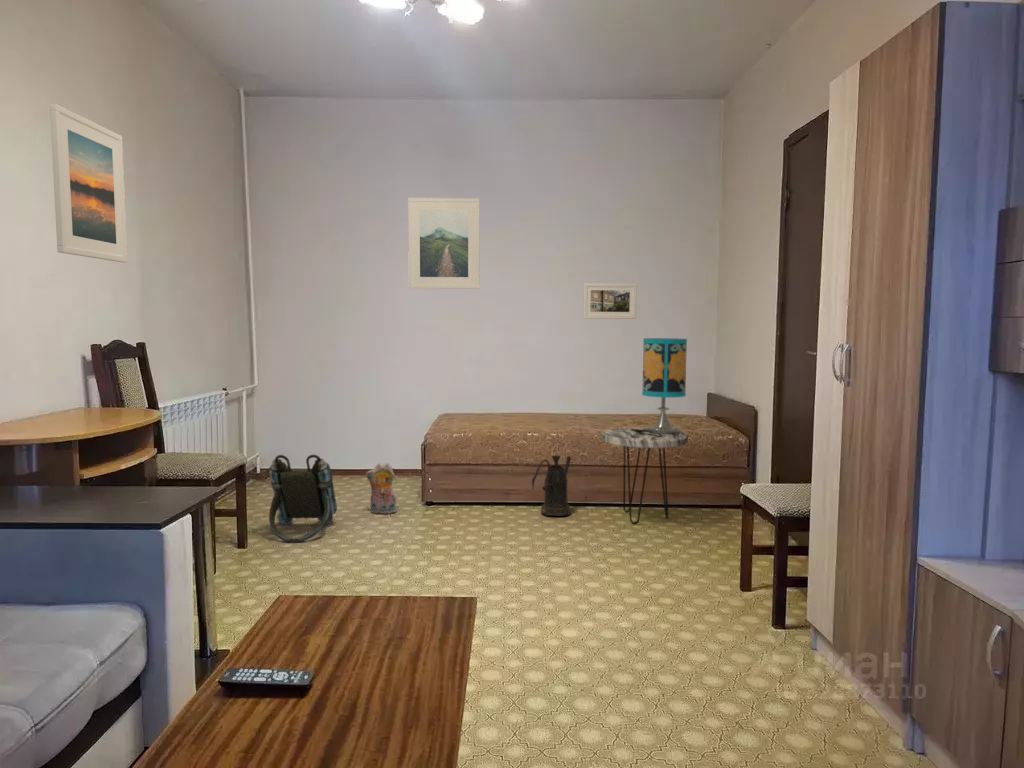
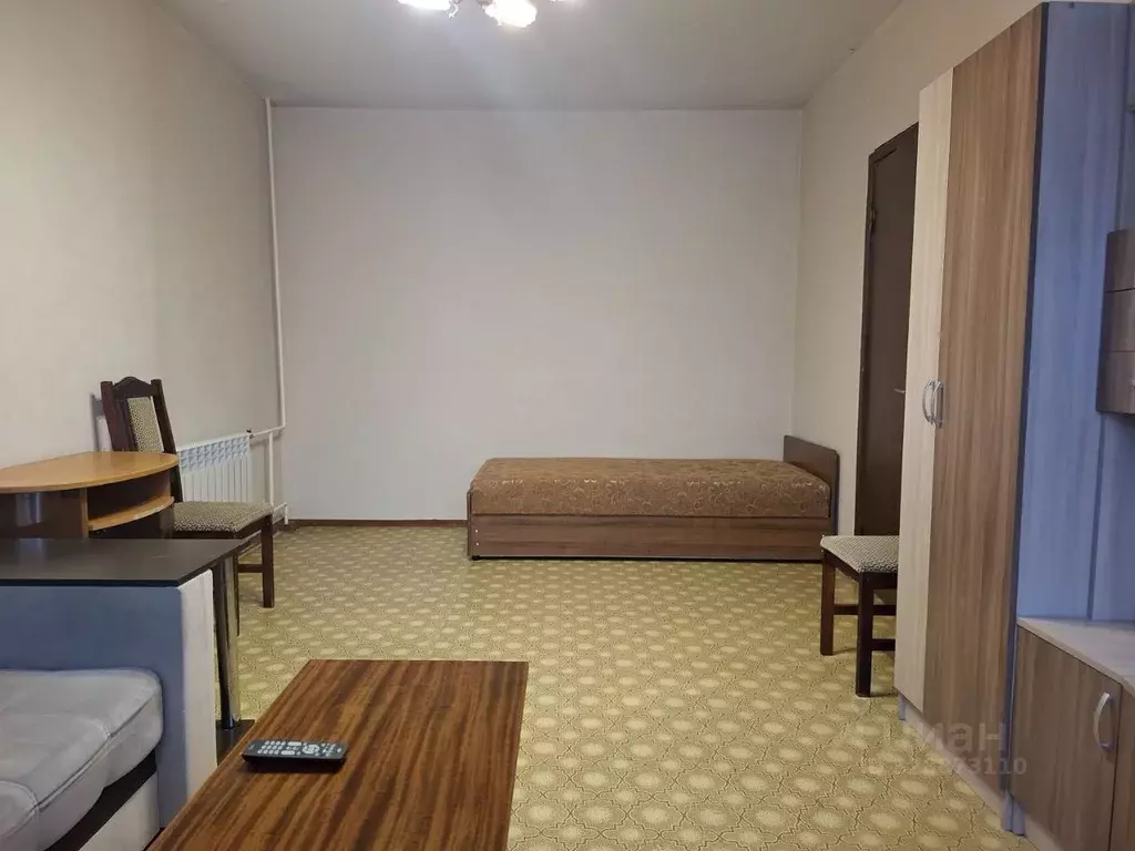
- table lamp [631,337,688,437]
- backpack [268,454,338,543]
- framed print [49,103,128,263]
- watering can [531,455,572,517]
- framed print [582,282,638,320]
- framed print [407,197,481,290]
- side table [601,426,689,525]
- plush toy [365,462,398,515]
